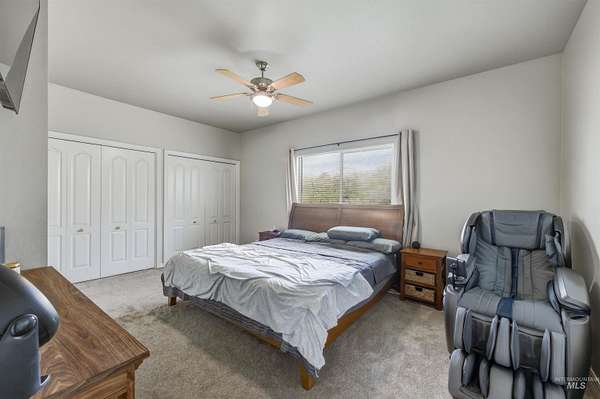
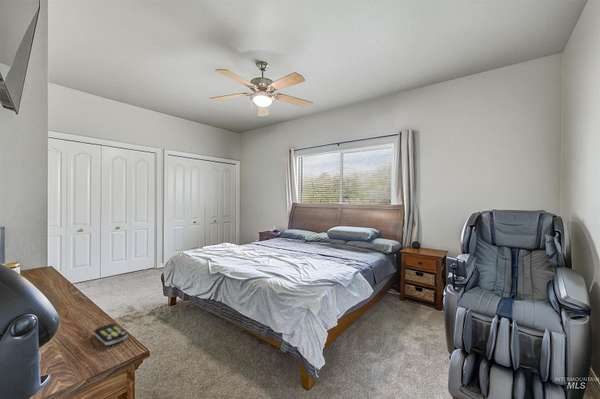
+ remote control [93,323,128,346]
